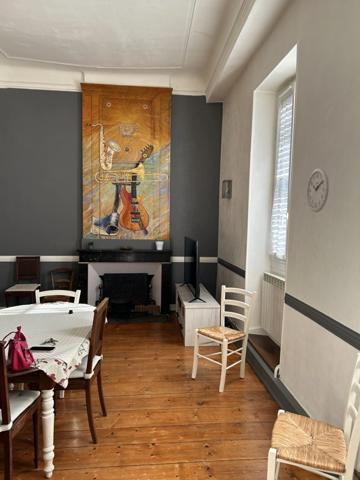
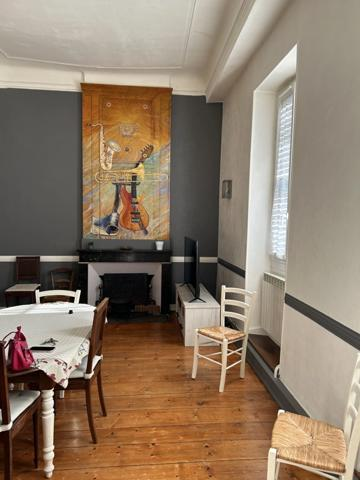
- wall clock [306,167,330,213]
